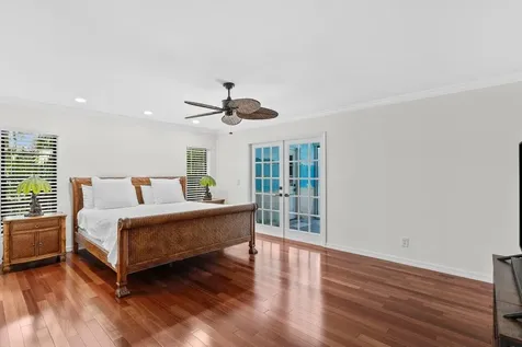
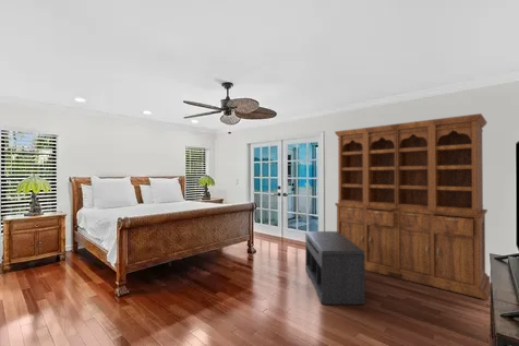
+ bookcase [334,112,492,301]
+ bench [304,230,366,306]
